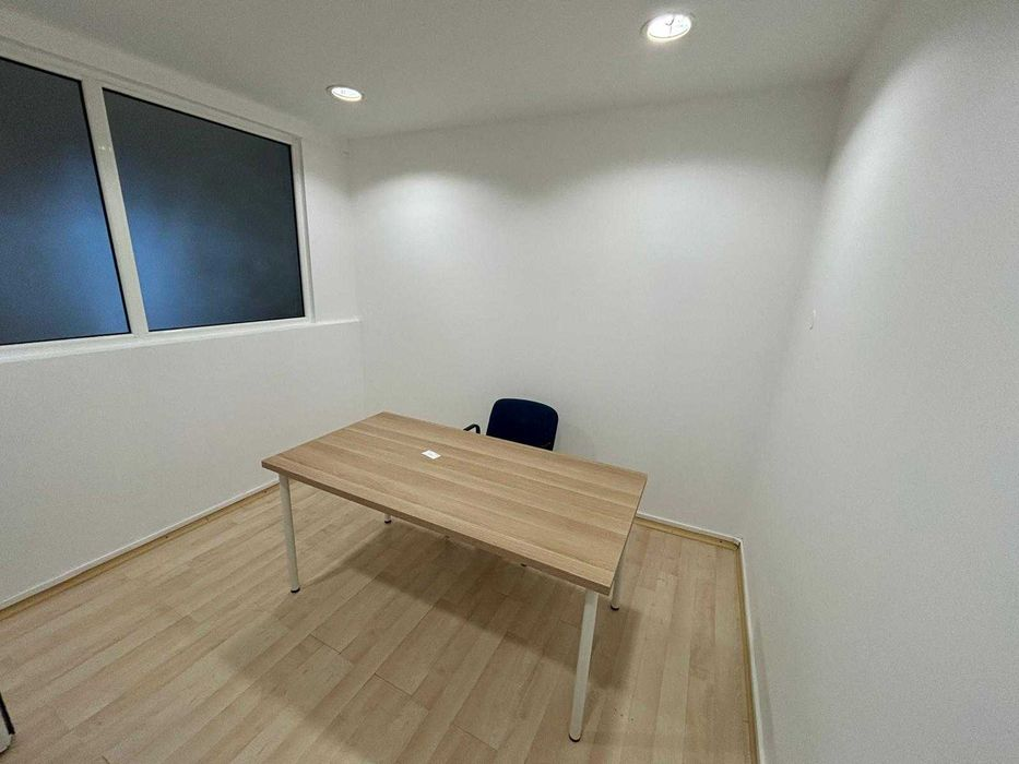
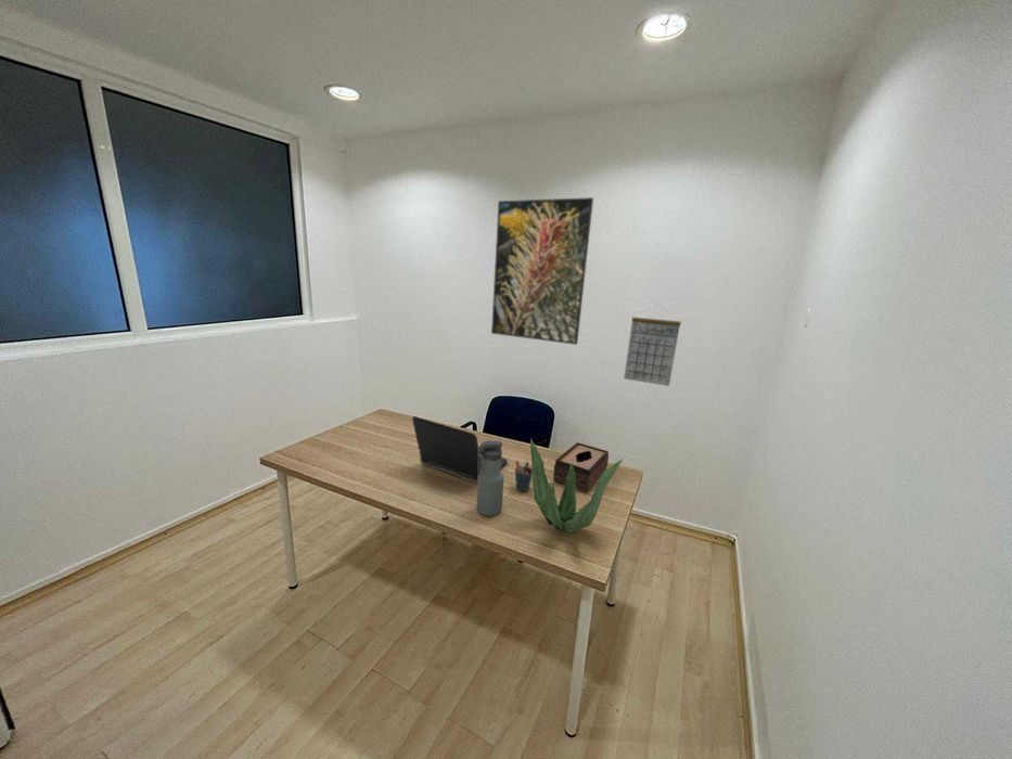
+ plant [529,437,624,533]
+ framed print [490,196,594,346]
+ pen holder [514,460,533,492]
+ tissue box [552,441,610,493]
+ calendar [623,303,682,387]
+ laptop computer [411,415,509,485]
+ water bottle [476,440,505,517]
